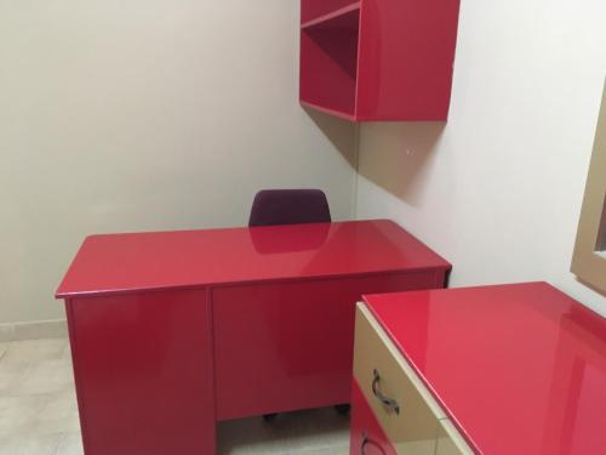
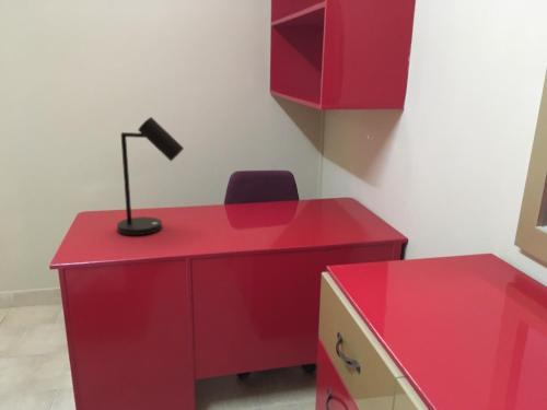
+ desk lamp [116,116,185,236]
